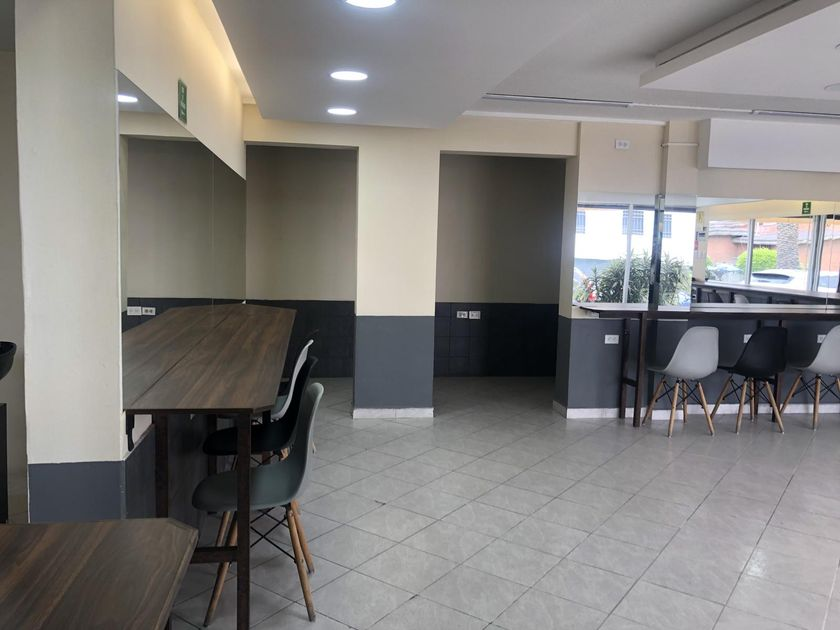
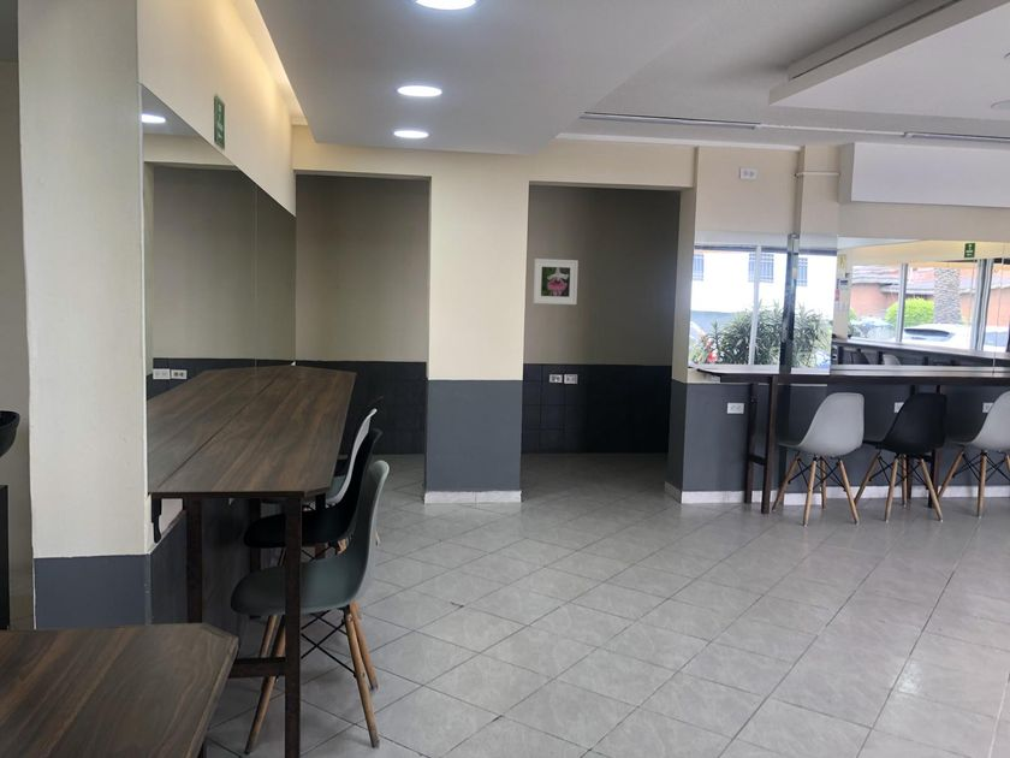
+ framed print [531,257,580,306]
